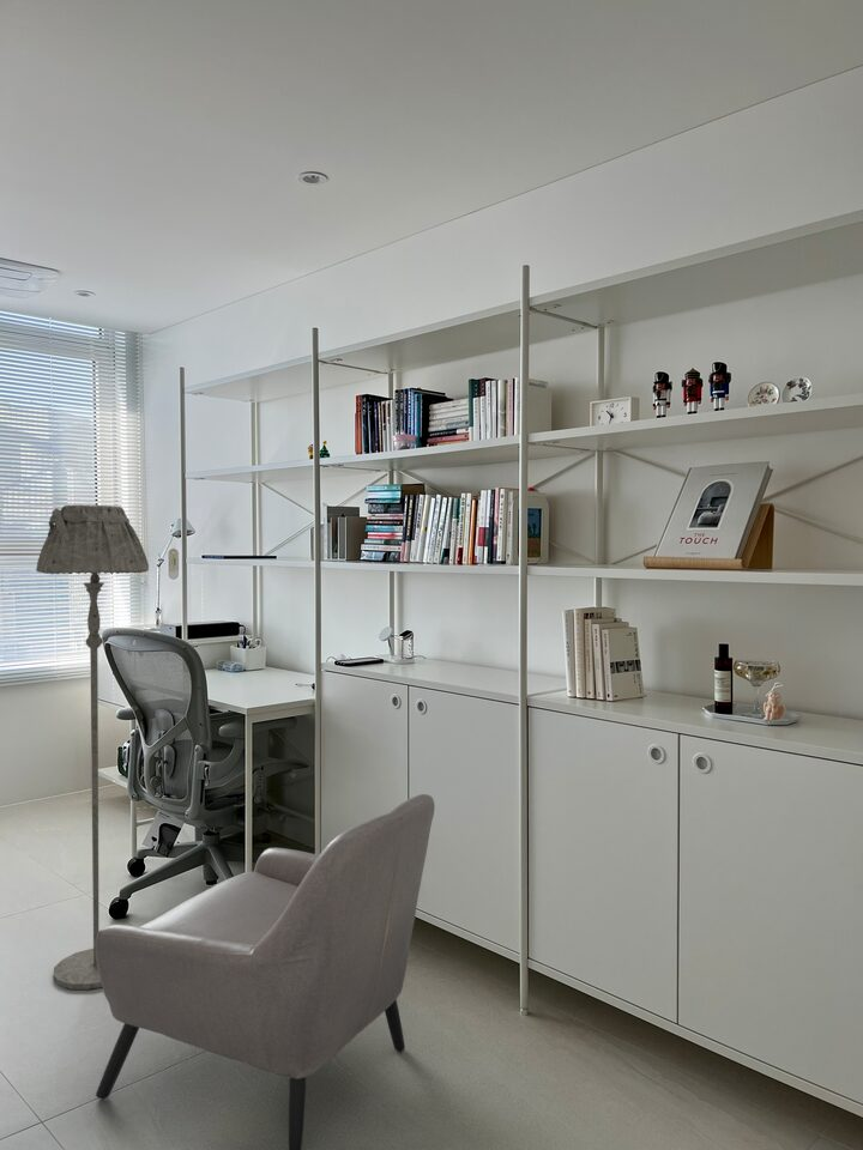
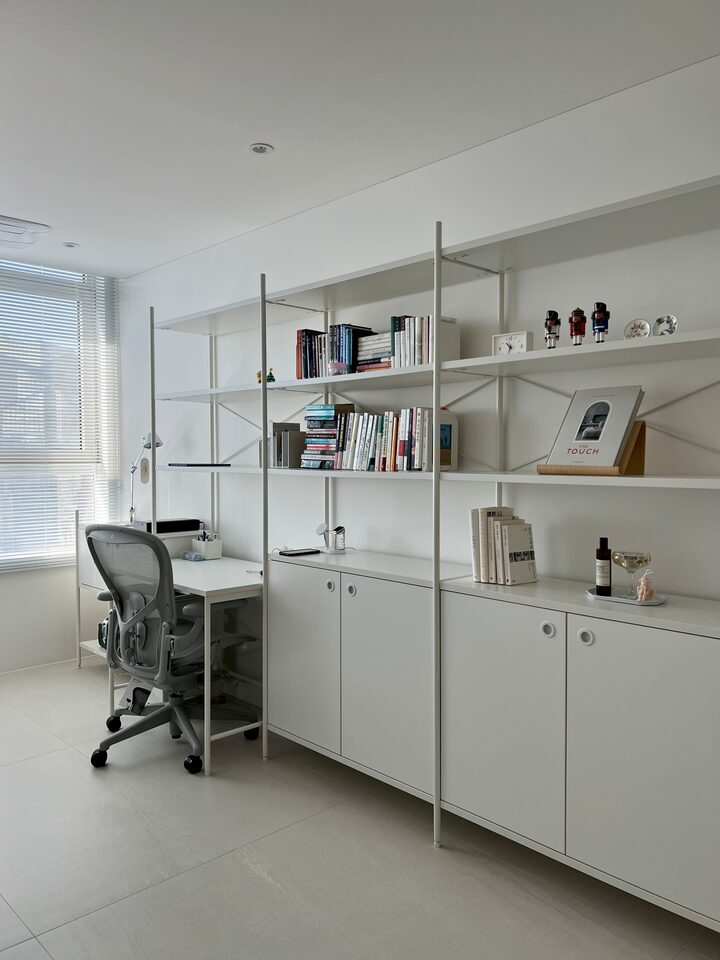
- floor lamp [35,504,150,991]
- armchair [95,793,436,1150]
